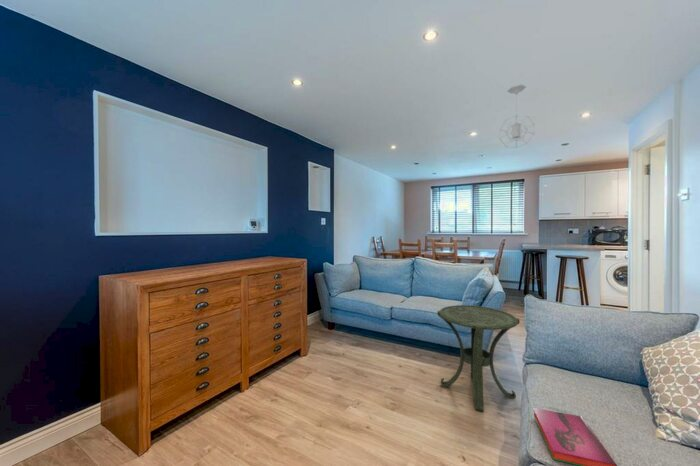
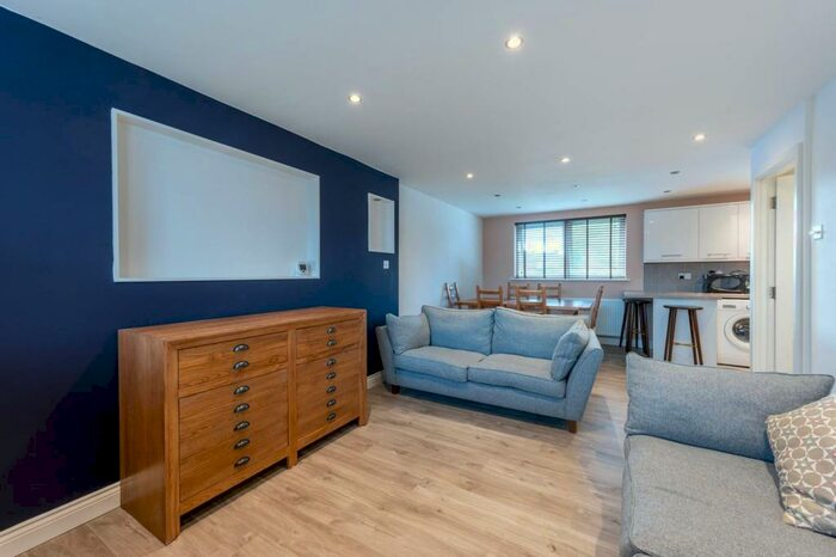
- side table [436,304,521,412]
- hardback book [532,407,618,466]
- pendant light [498,83,535,149]
